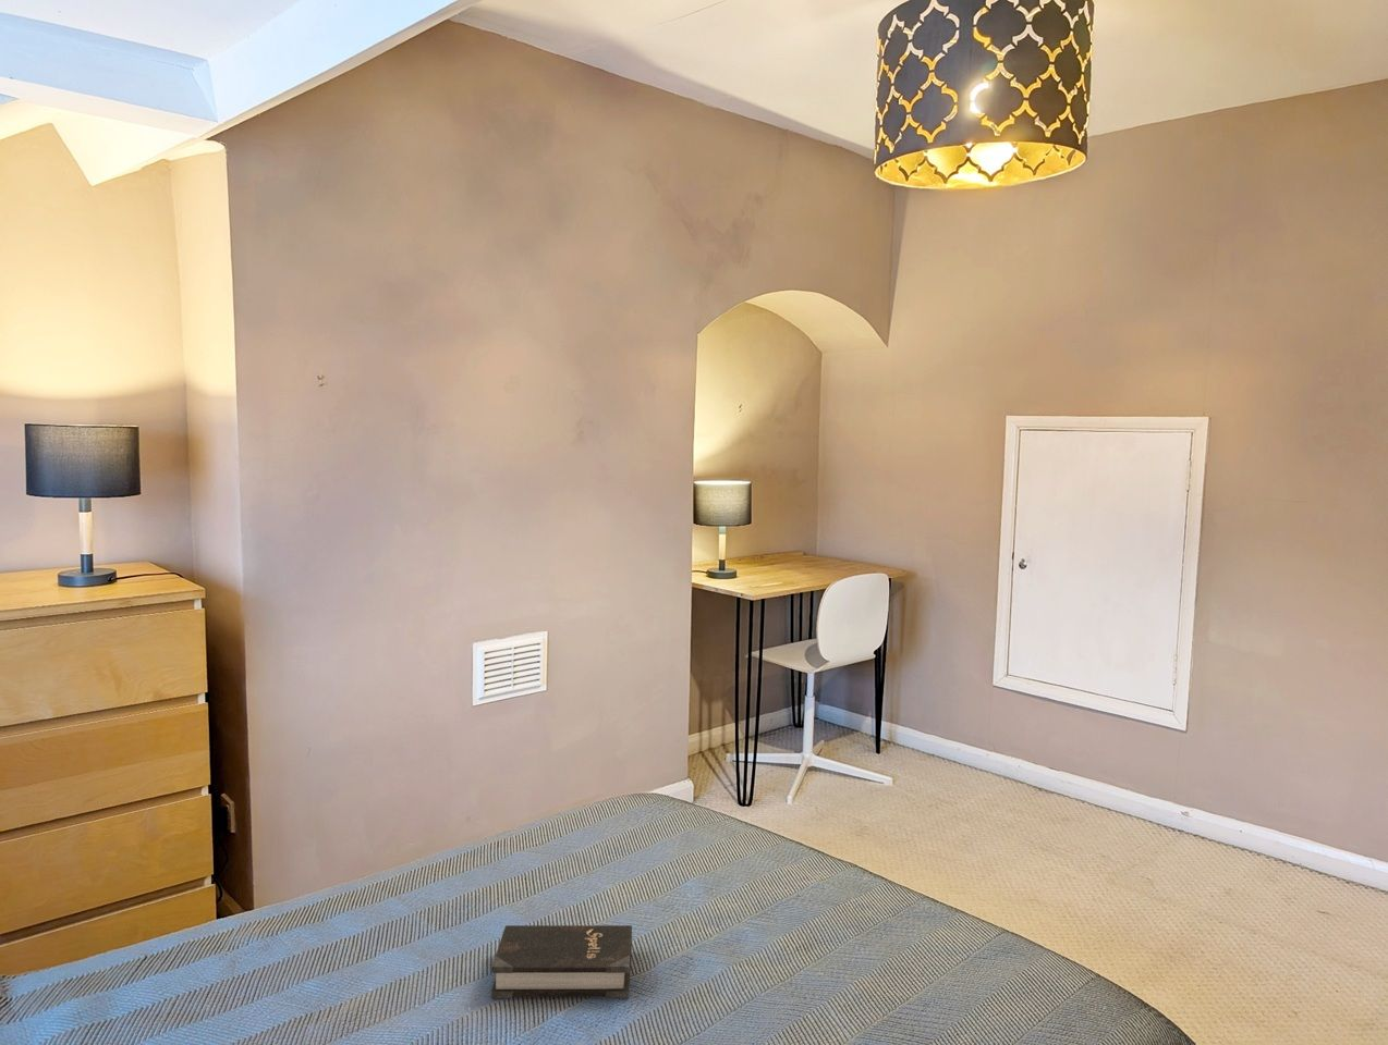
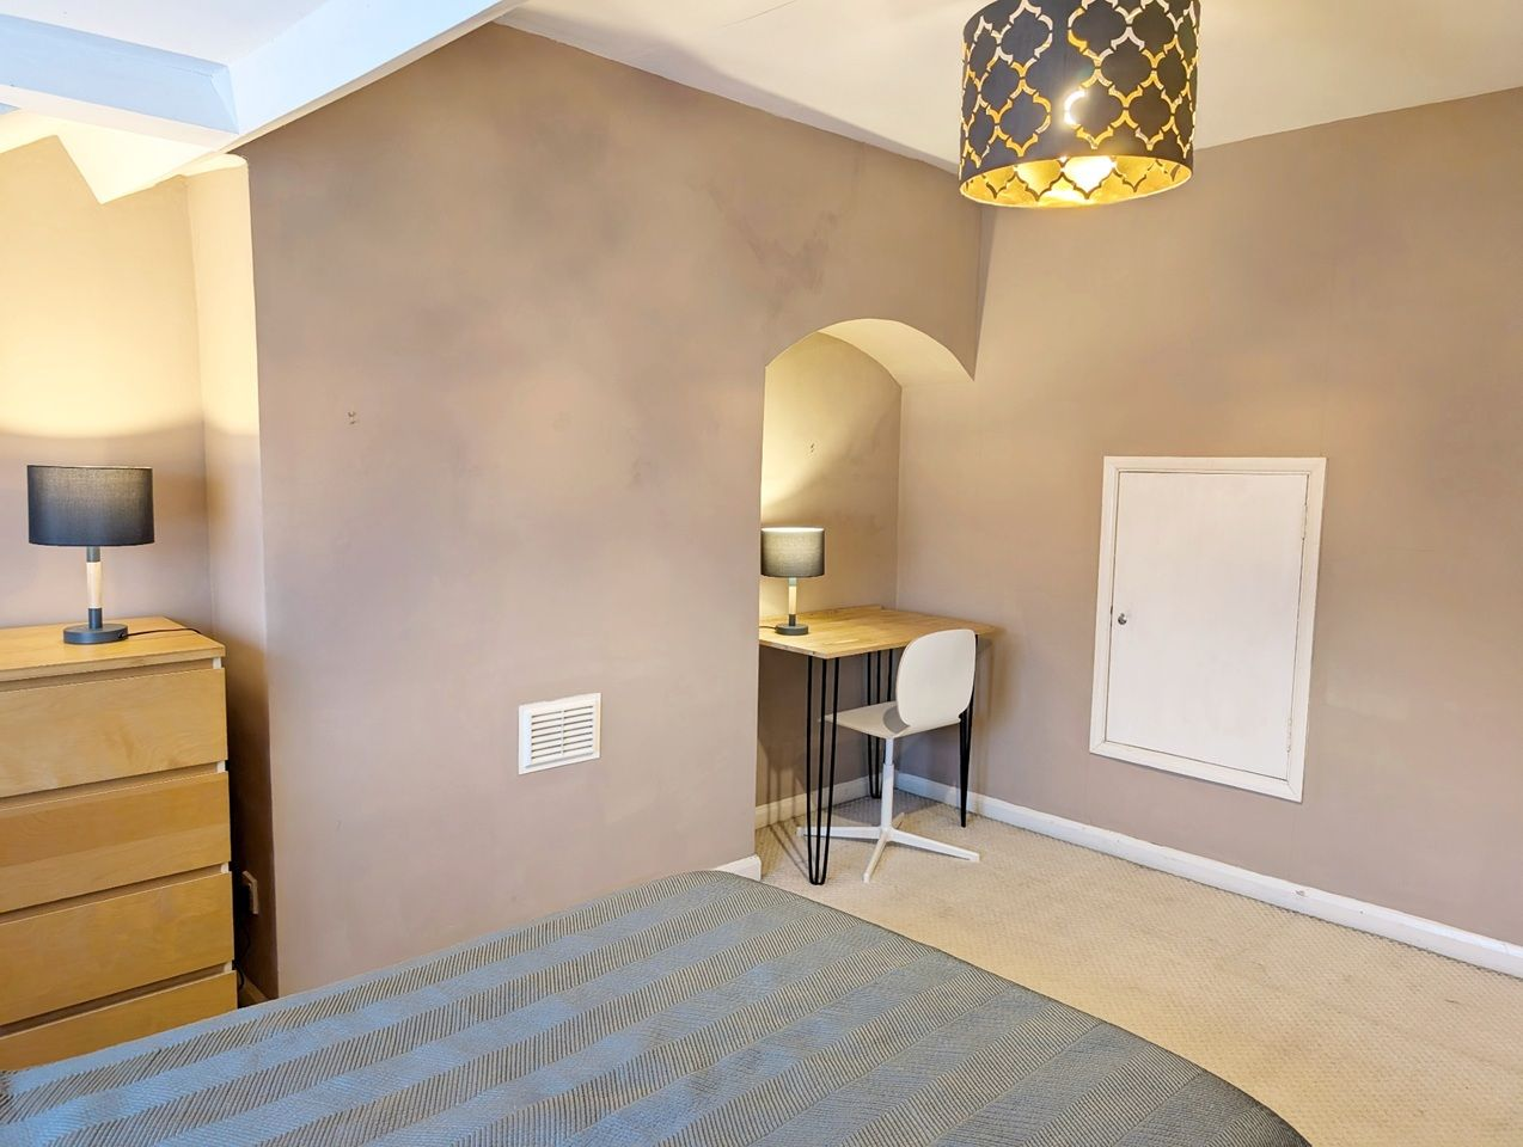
- hardback book [490,924,633,999]
